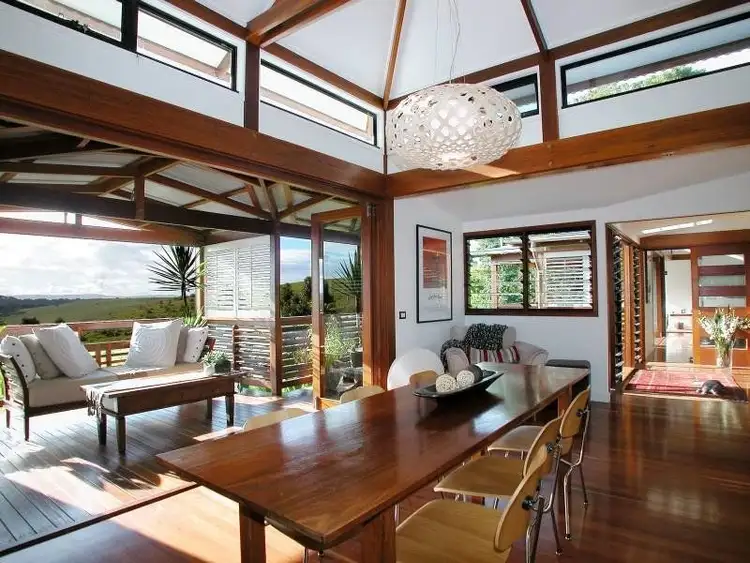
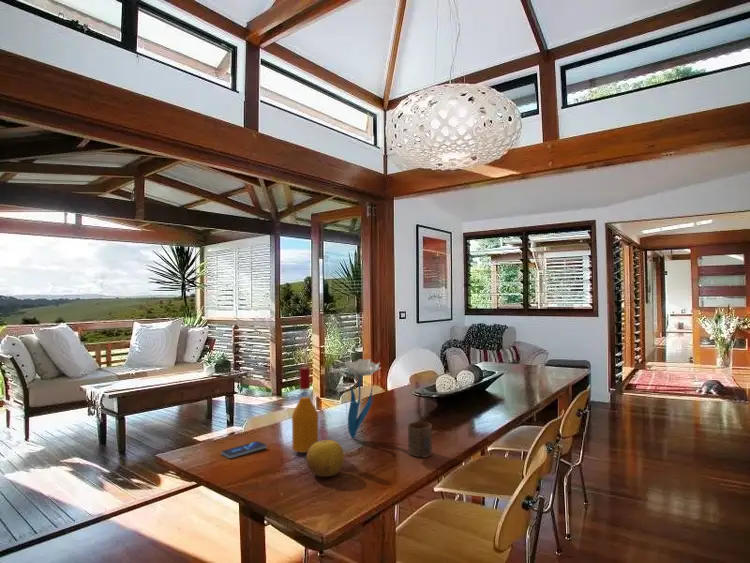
+ fruit [305,439,345,478]
+ cup [407,421,433,458]
+ smartphone [220,440,268,459]
+ flower [337,358,382,439]
+ wine bottle [291,366,320,453]
